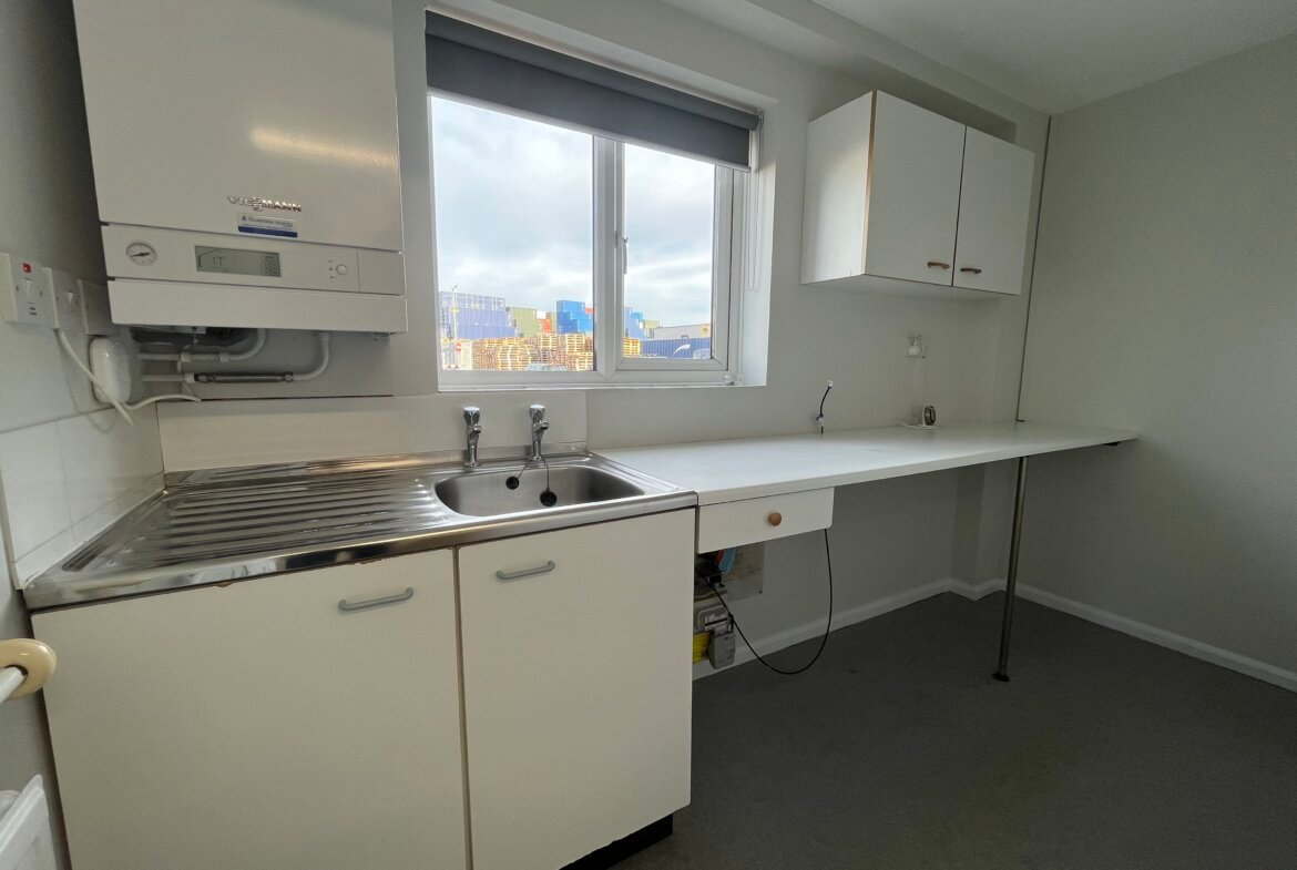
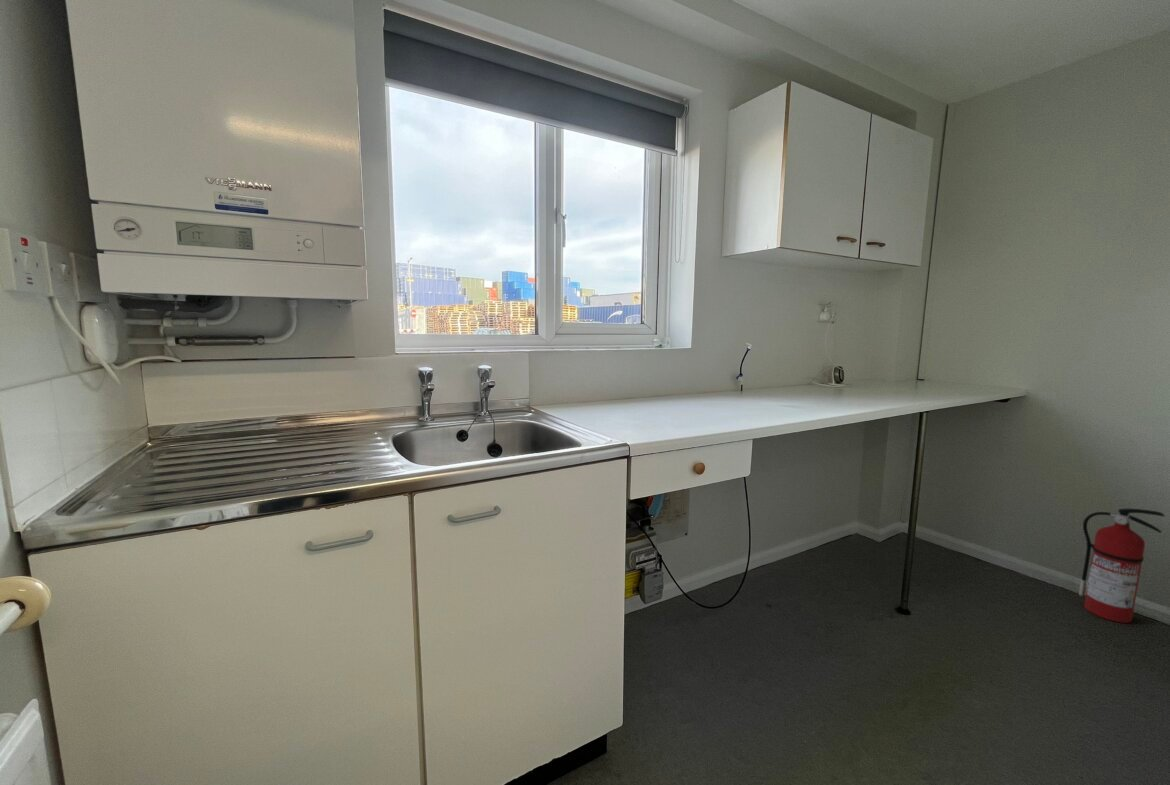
+ fire extinguisher [1078,508,1166,624]
